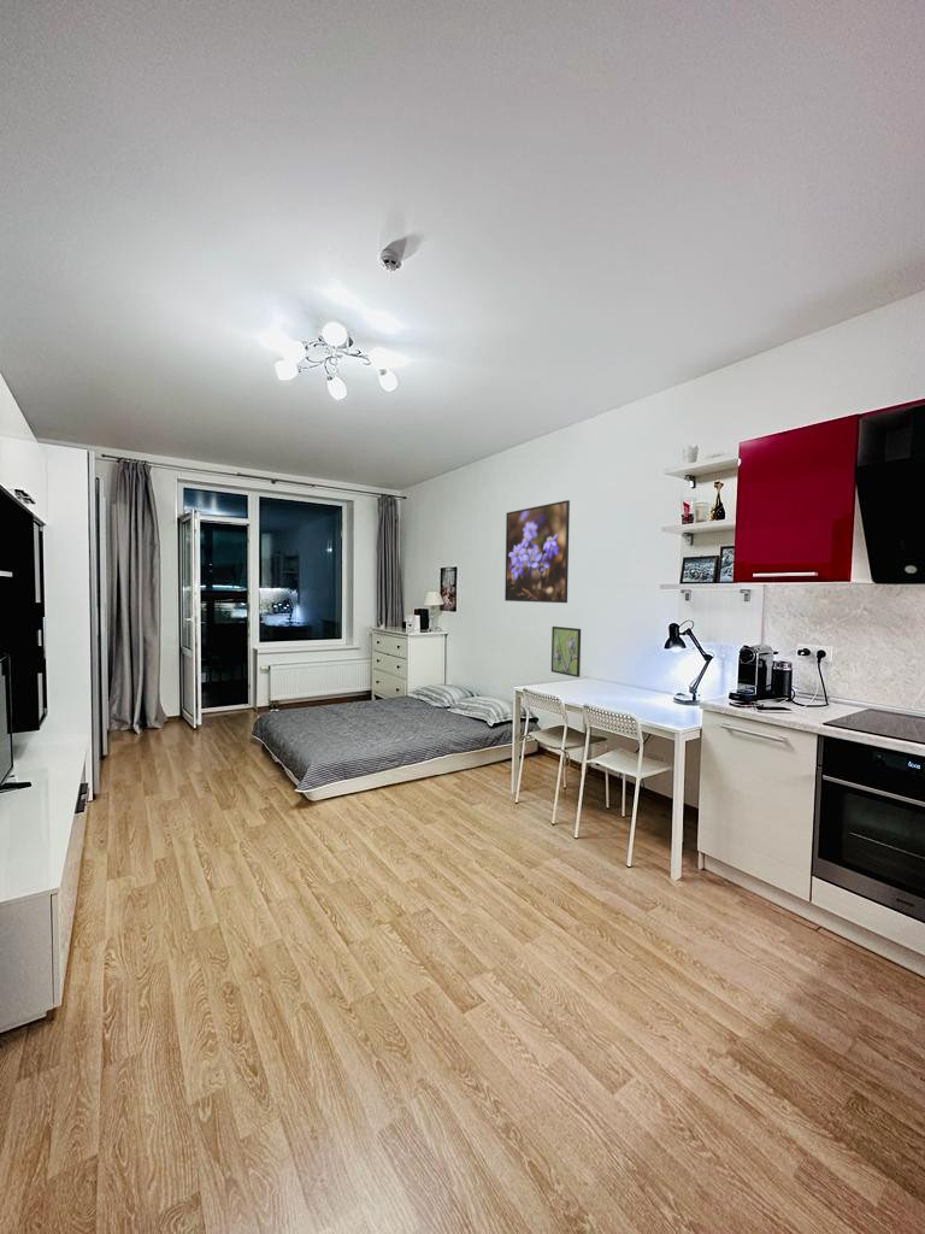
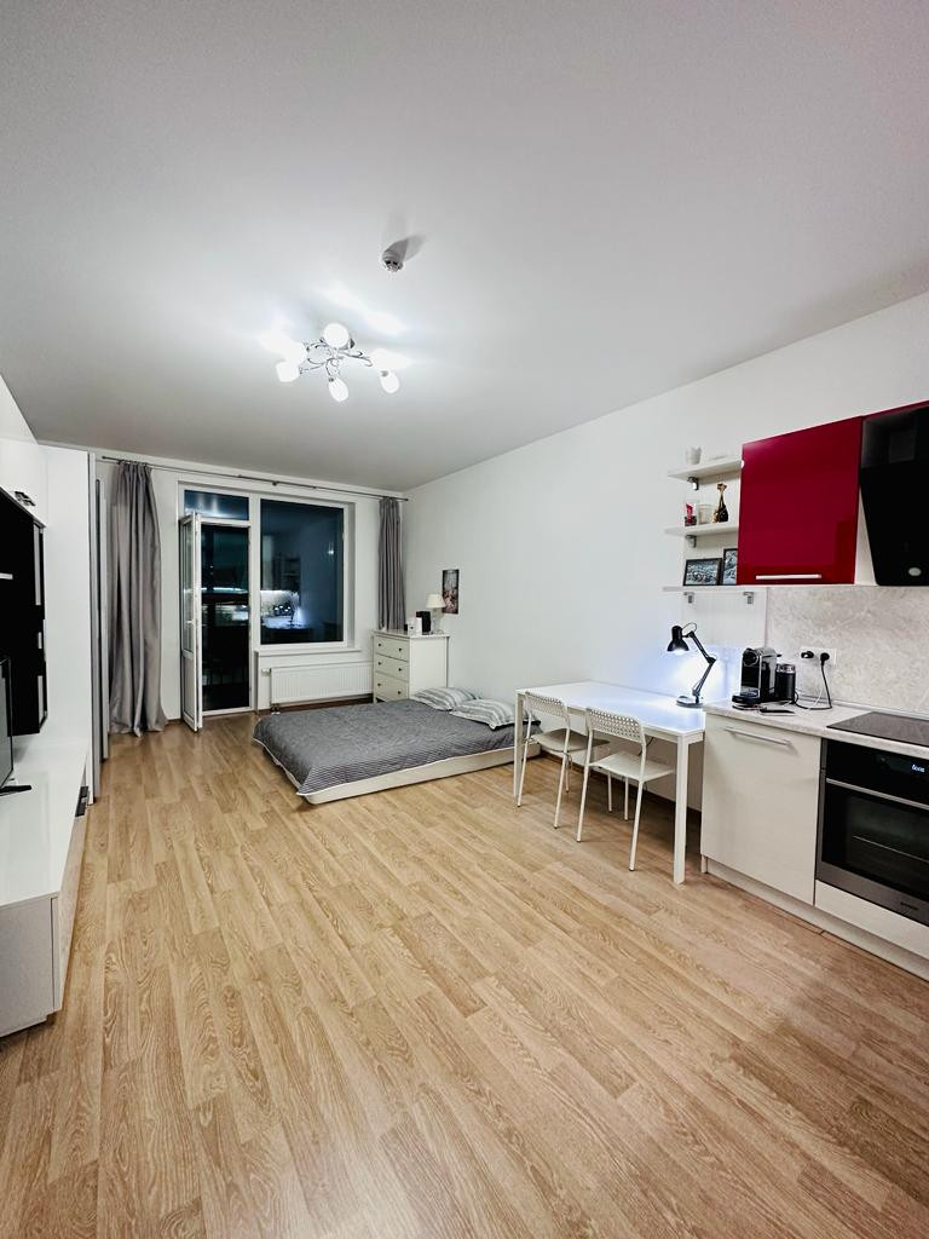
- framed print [503,499,571,604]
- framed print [550,625,582,678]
